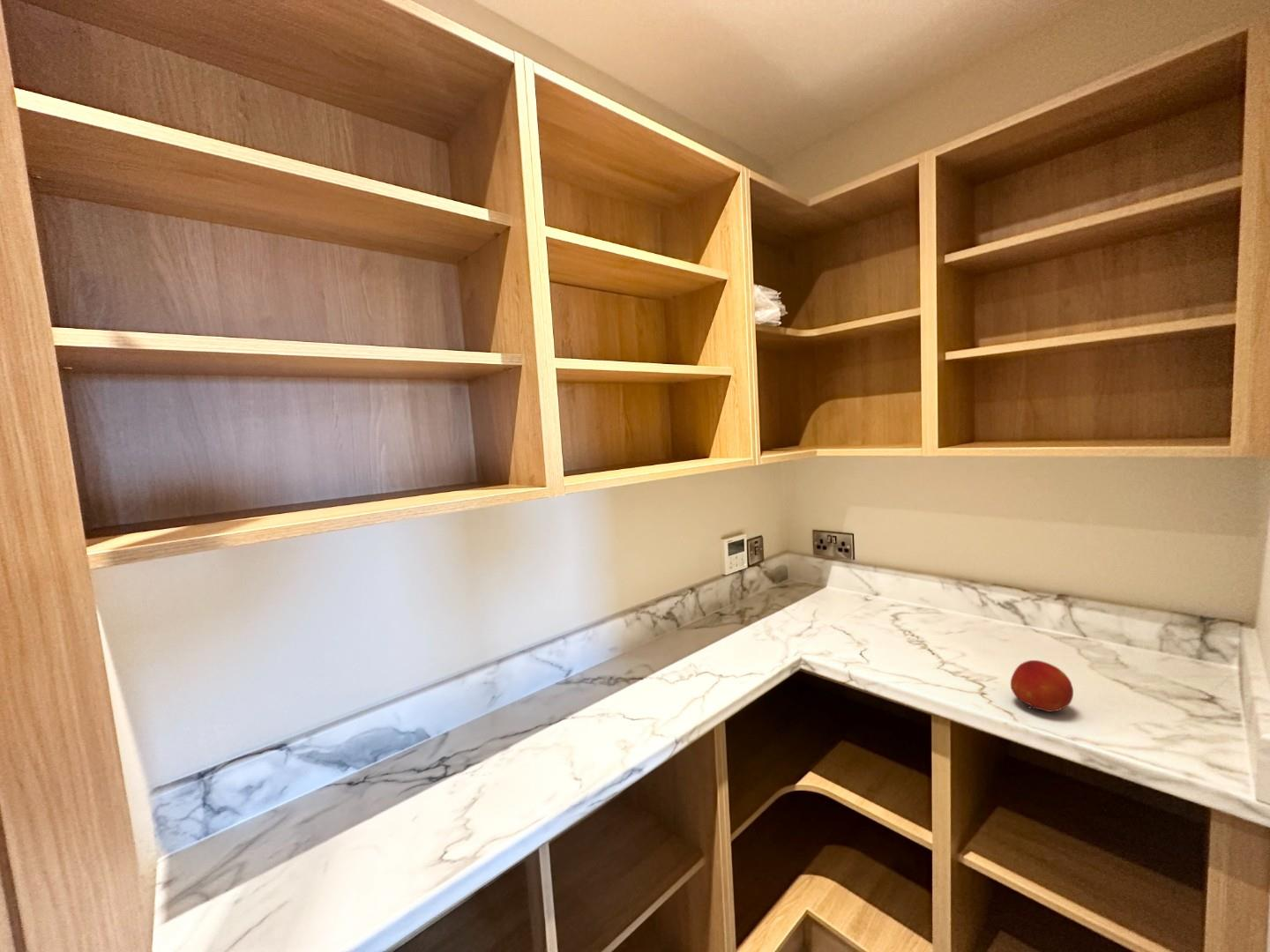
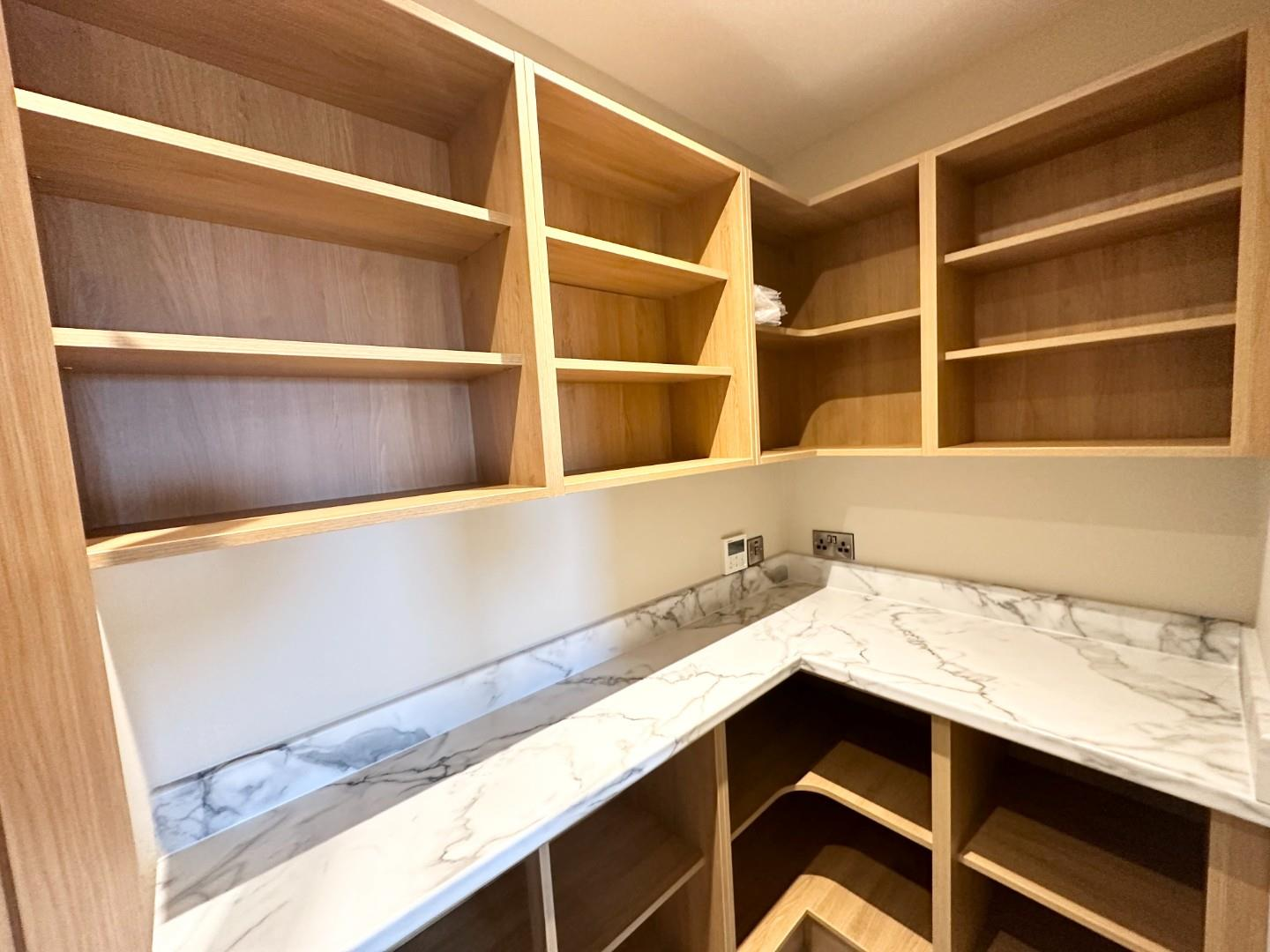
- fruit [1010,659,1074,713]
